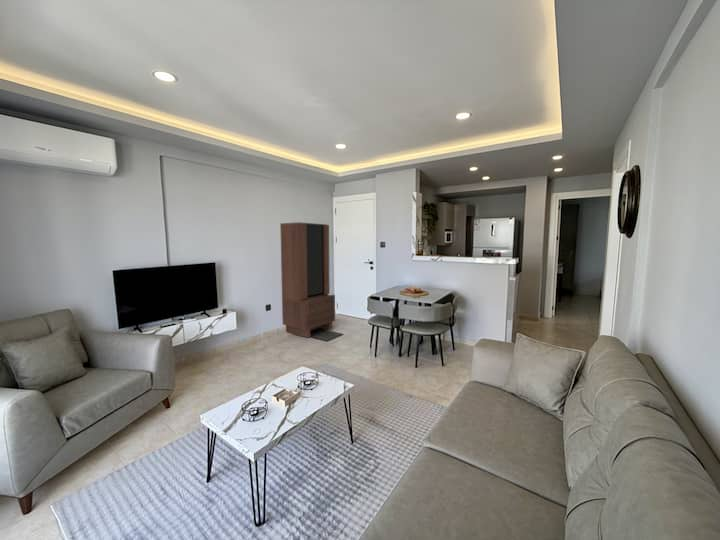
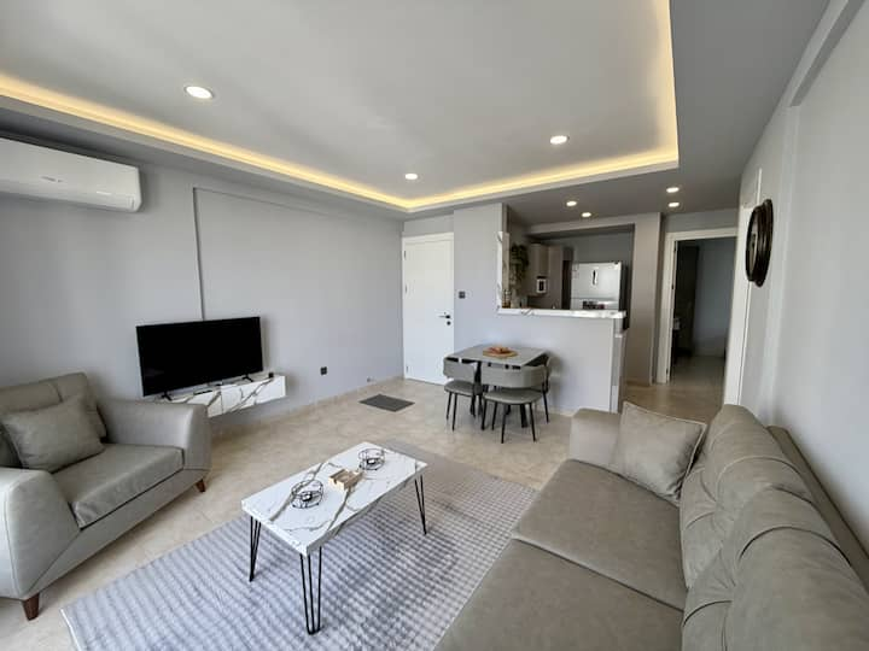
- bookcase [279,221,336,339]
